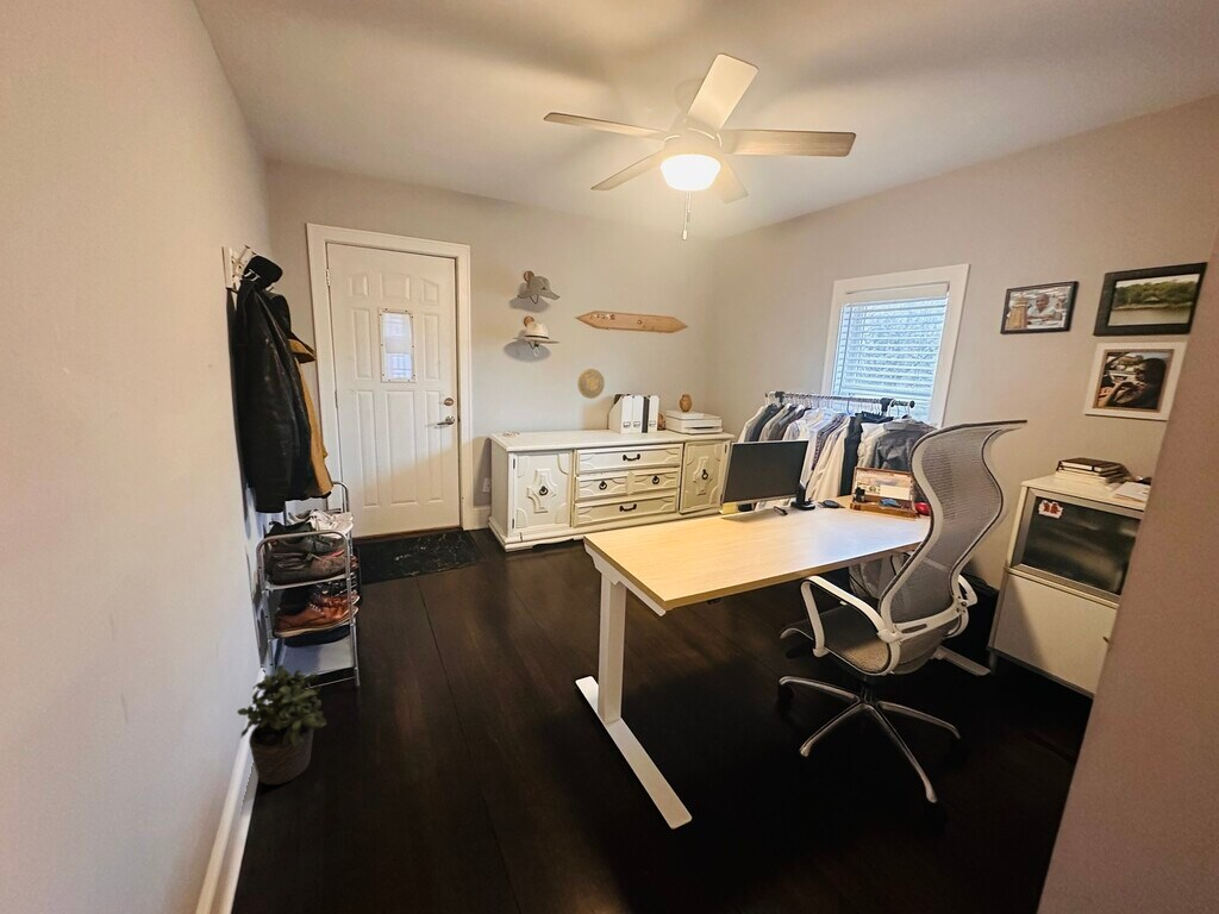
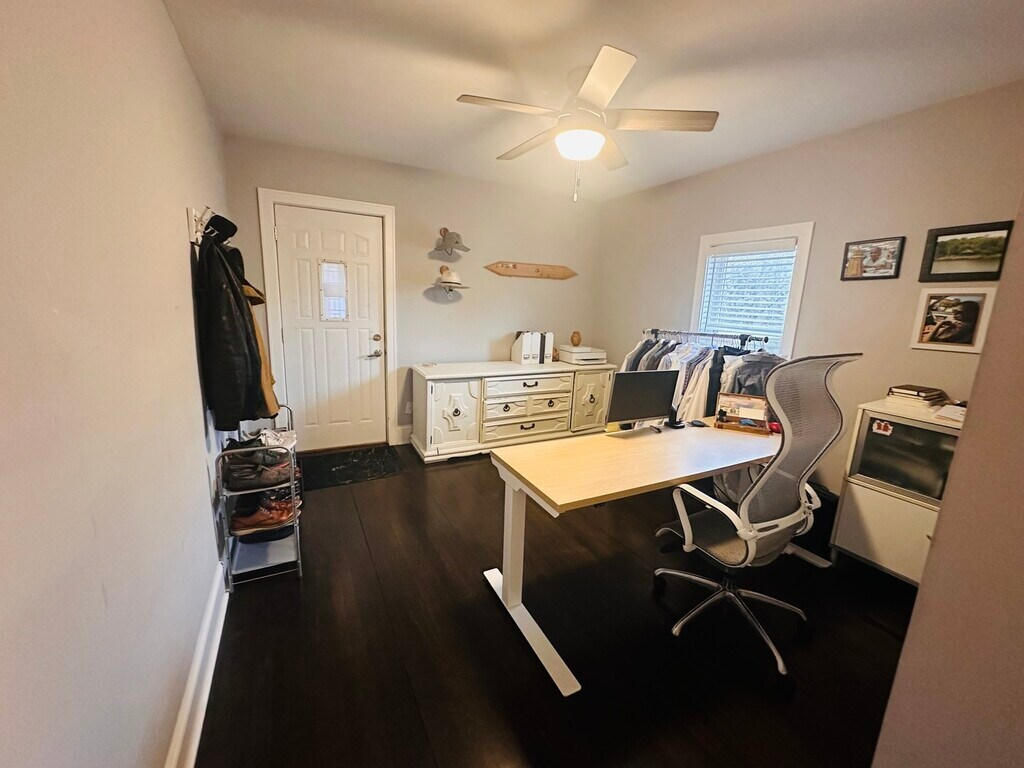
- potted plant [236,663,327,785]
- decorative plate [576,368,606,400]
